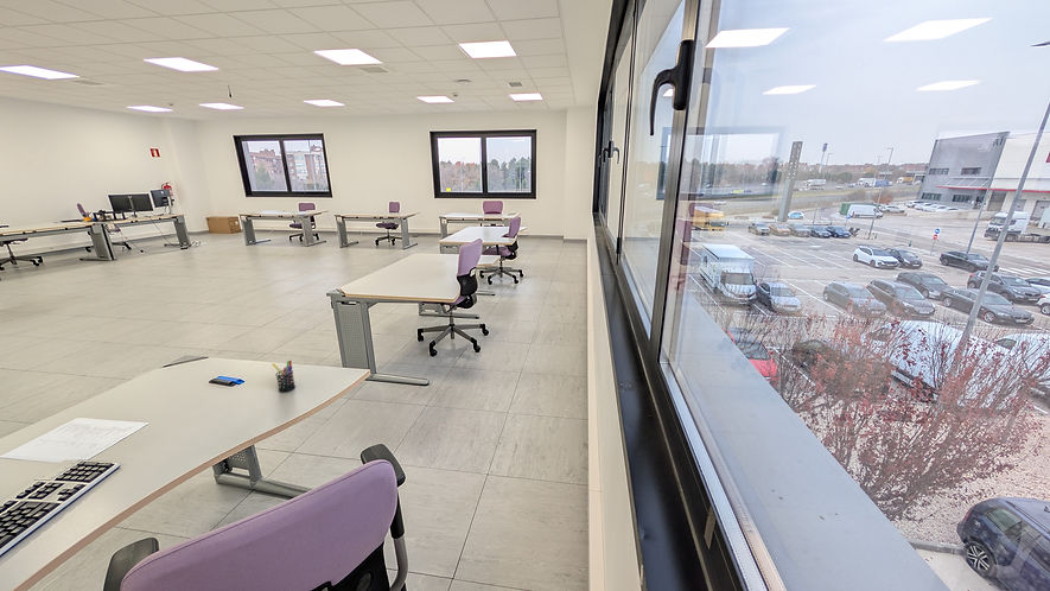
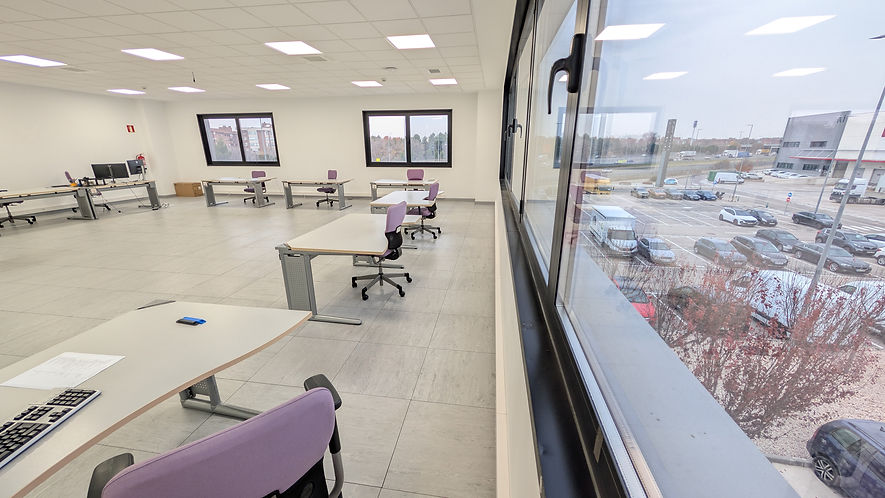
- pen holder [272,360,297,393]
